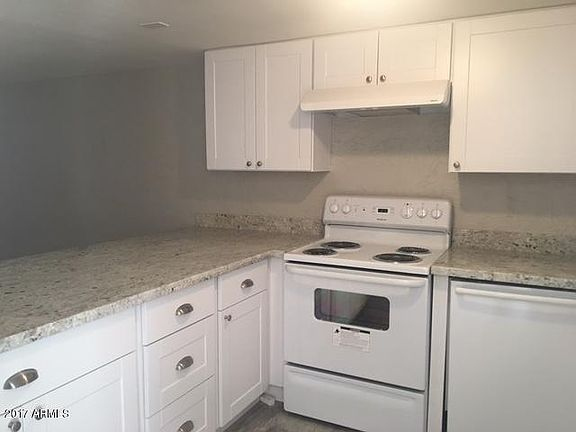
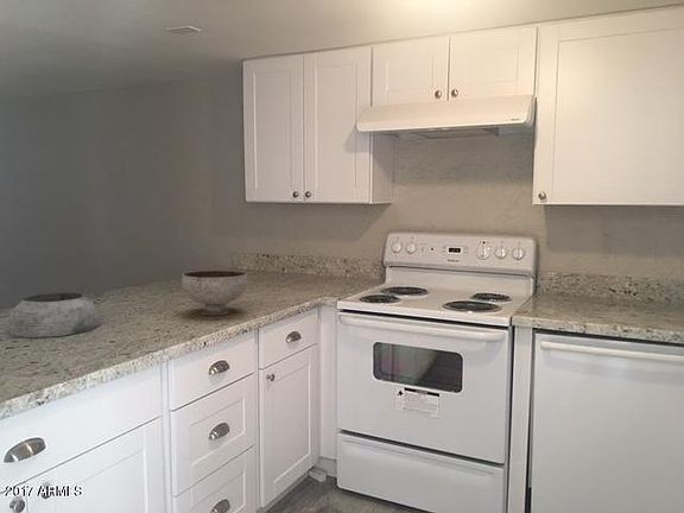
+ plant pot [6,292,102,338]
+ bowl [180,270,248,316]
